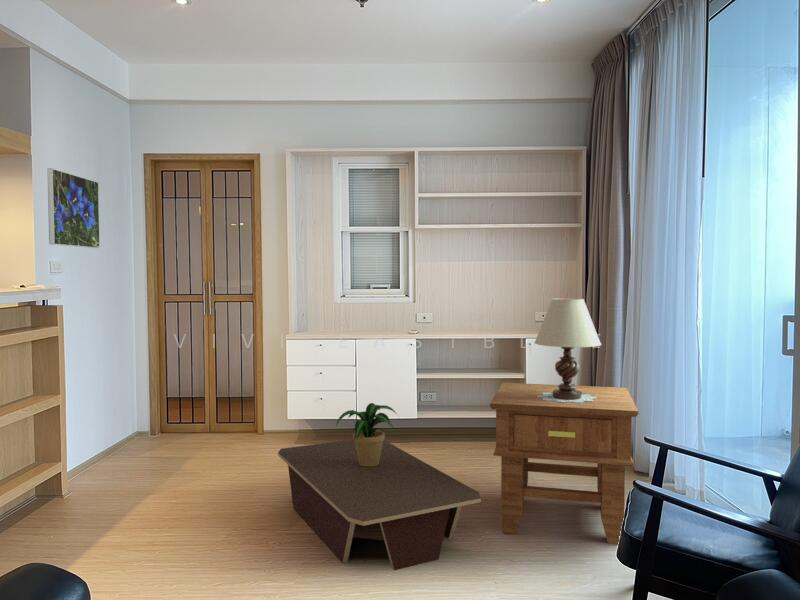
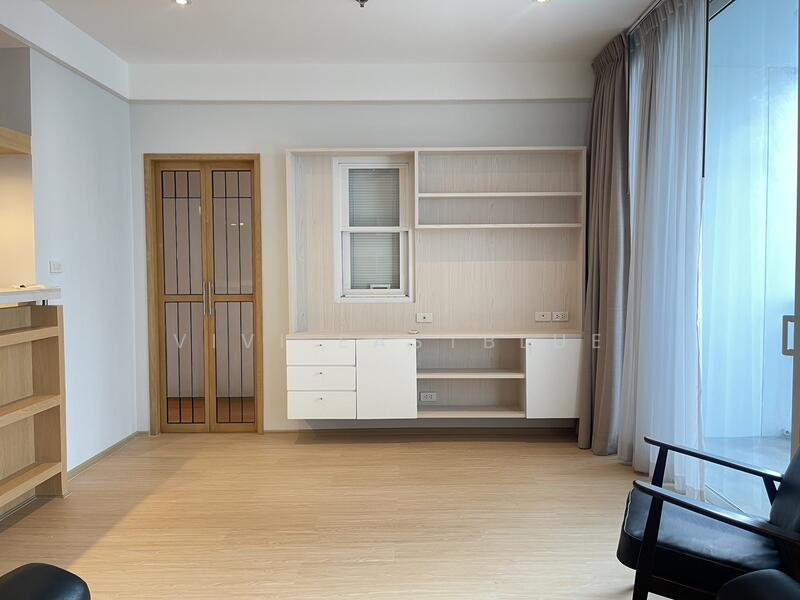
- table lamp [533,297,602,403]
- potted plant [335,402,400,466]
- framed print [46,167,101,249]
- side table [489,382,639,546]
- coffee table [277,438,482,571]
